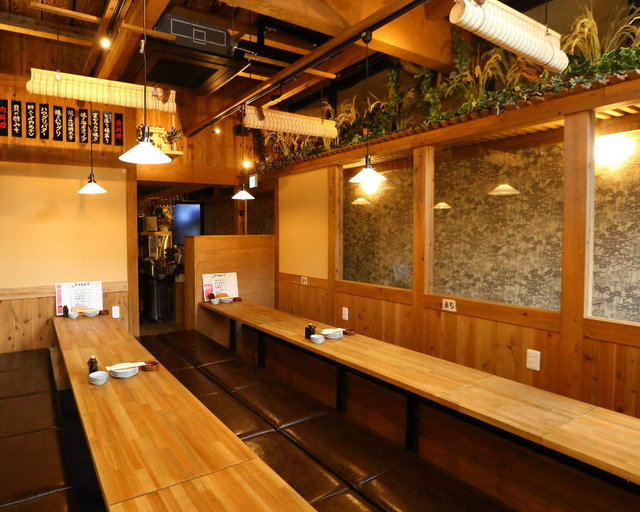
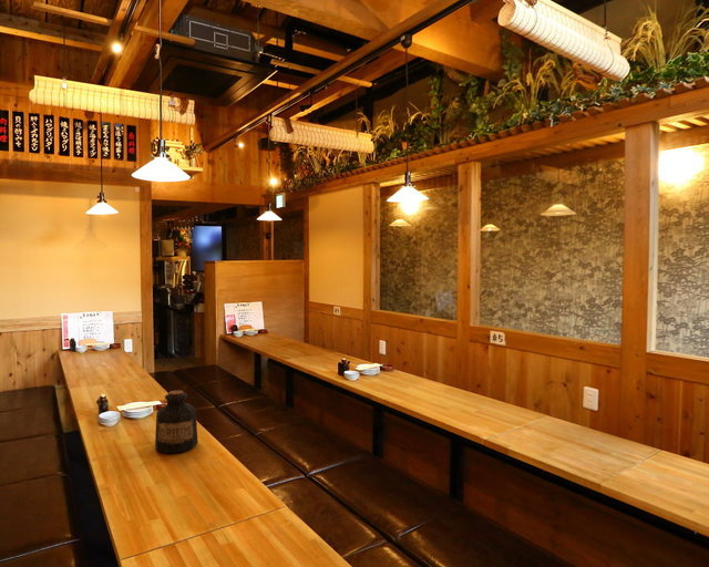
+ bottle [154,390,199,454]
